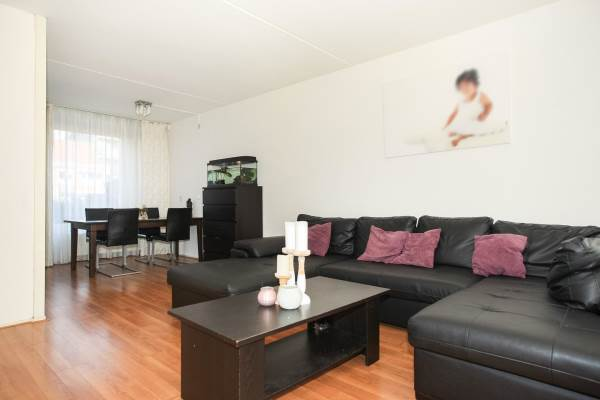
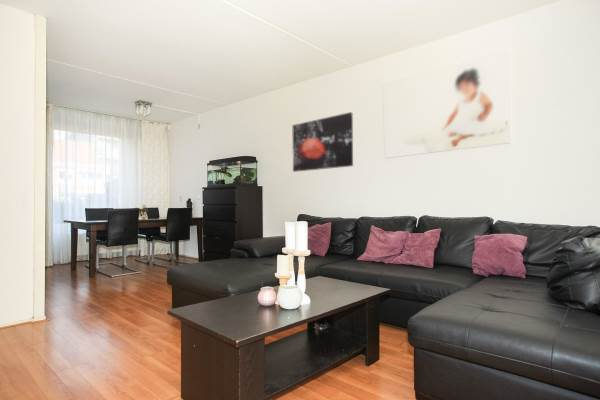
+ wall art [291,111,354,173]
